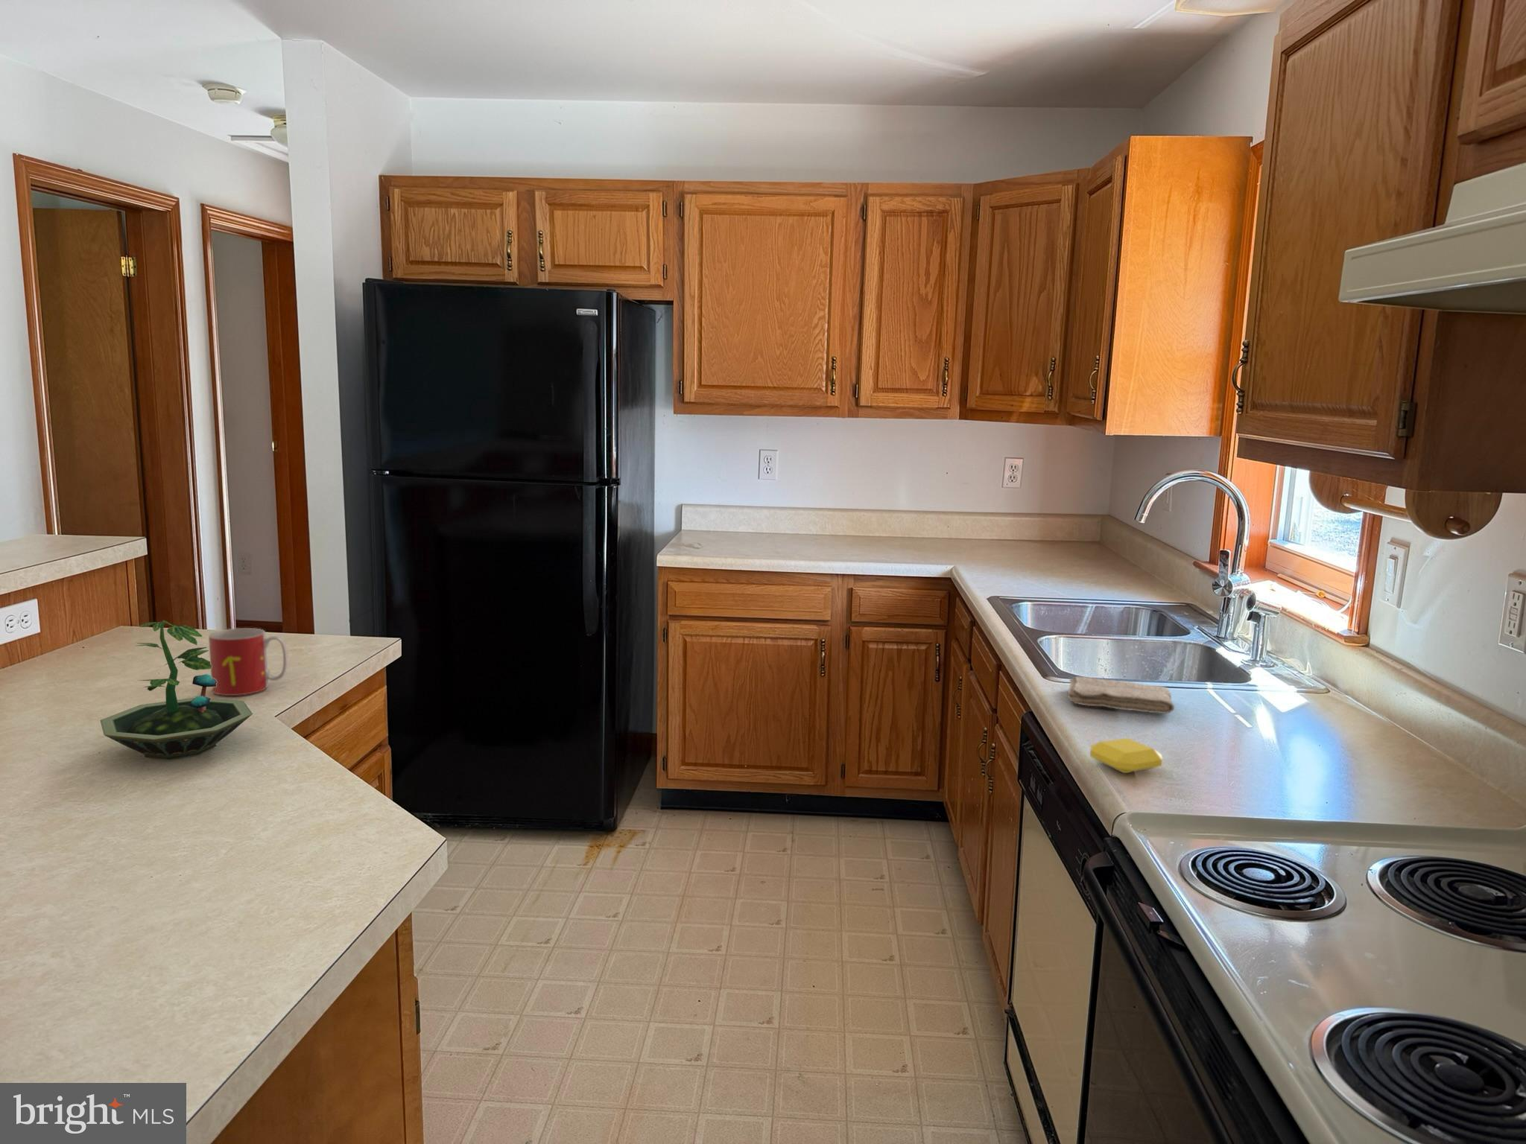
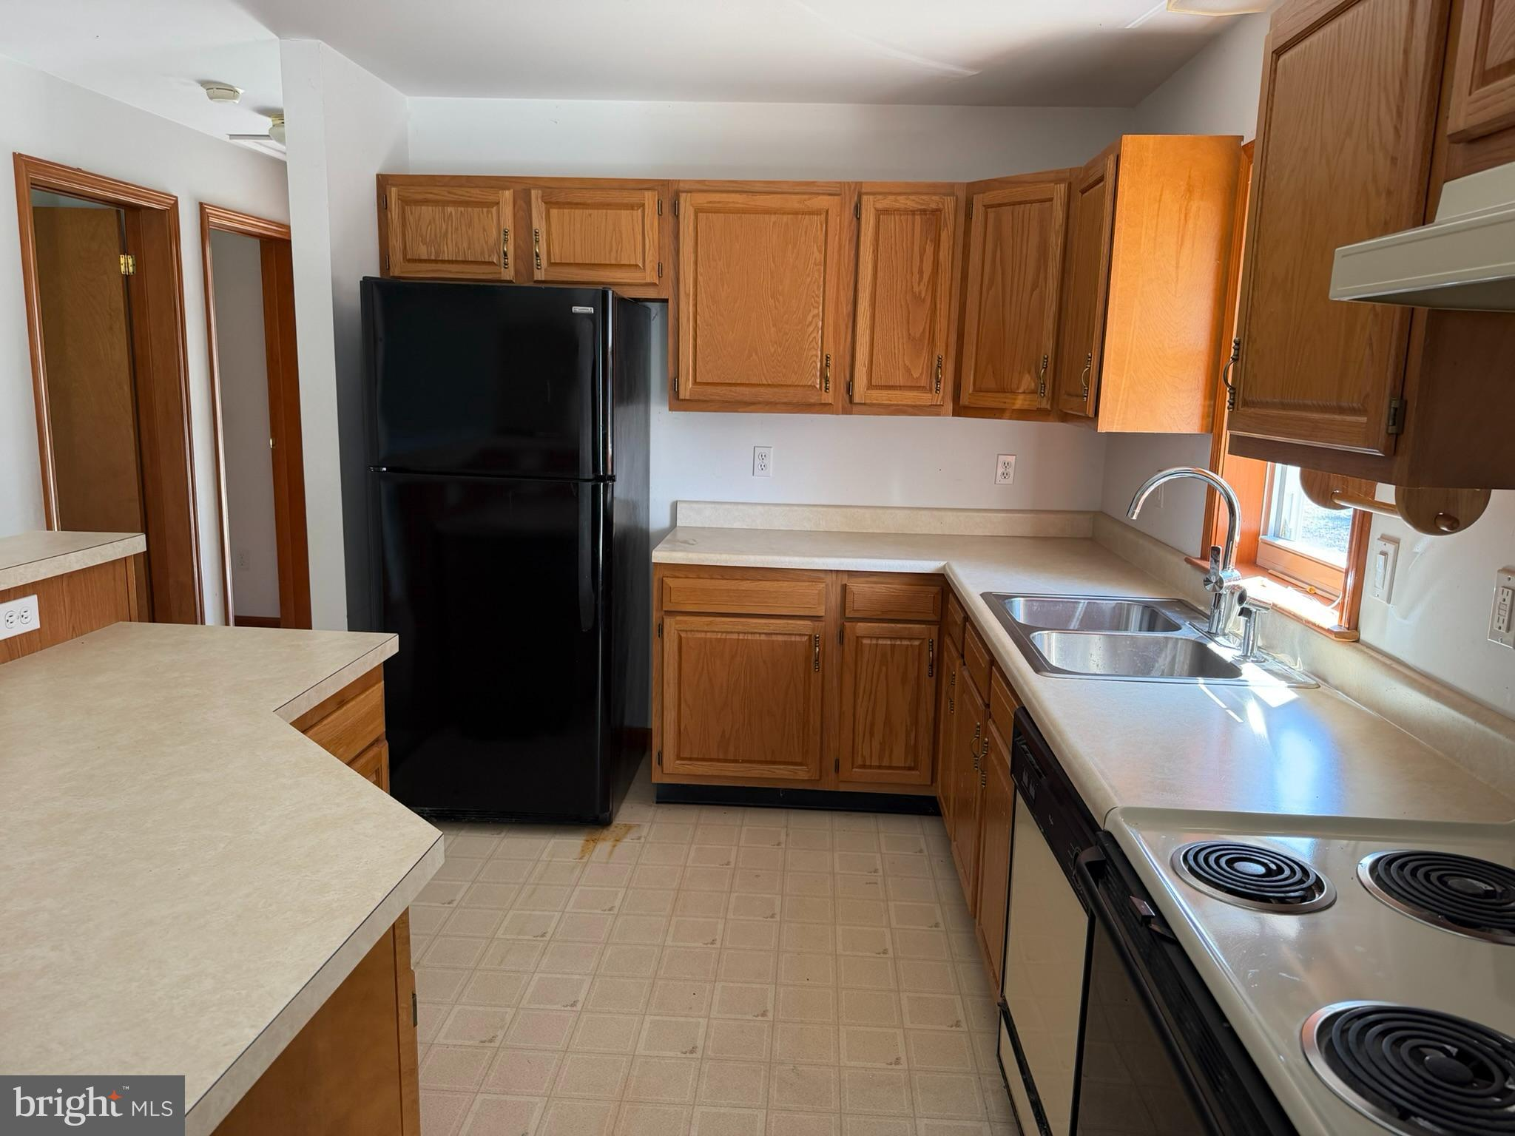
- washcloth [1067,675,1175,714]
- mug [208,627,290,697]
- soap bar [1090,738,1163,774]
- terrarium [99,620,254,759]
